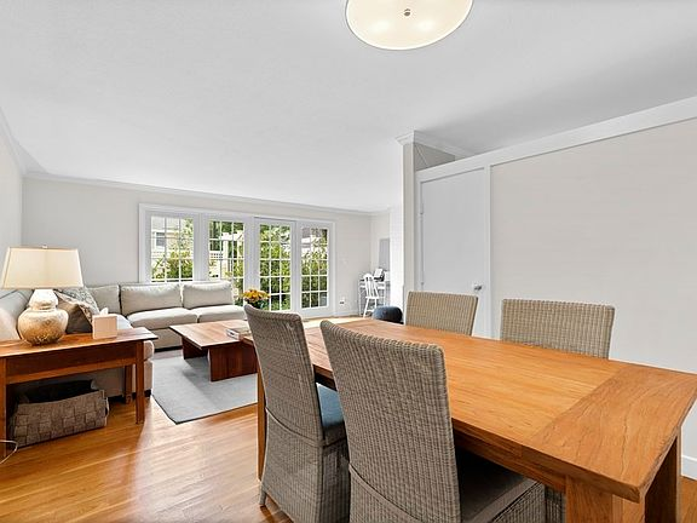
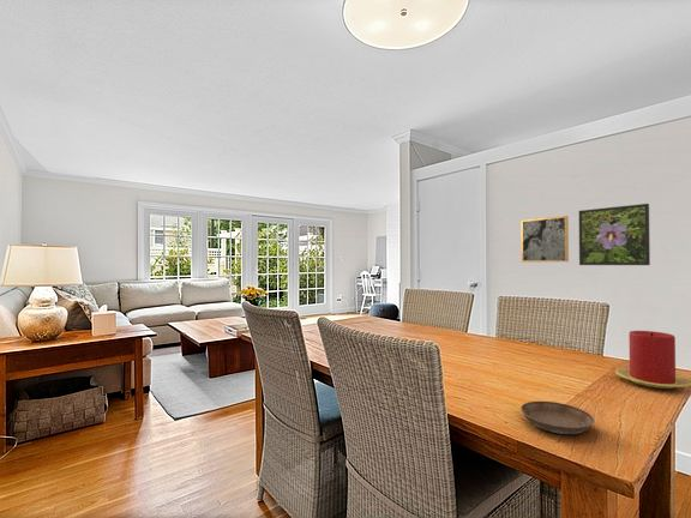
+ wall art [519,215,570,263]
+ saucer [519,400,595,435]
+ candle [614,330,691,390]
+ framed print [578,203,651,266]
